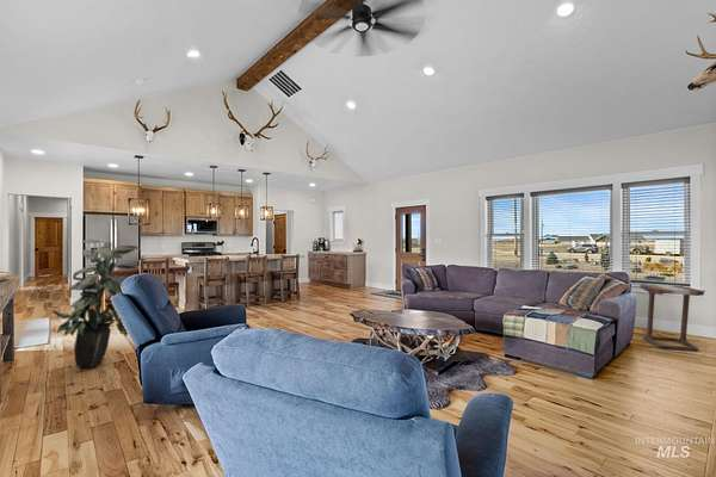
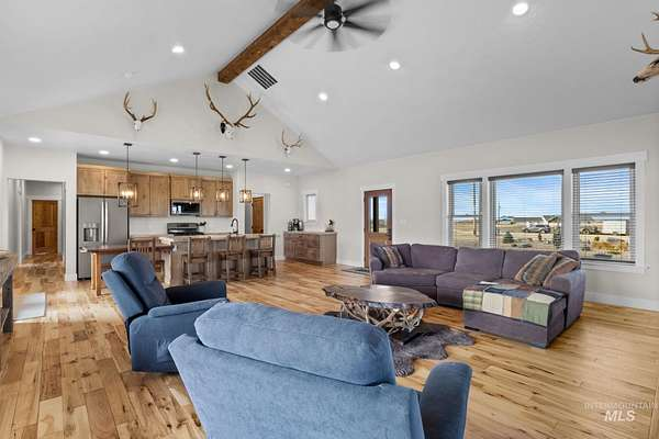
- indoor plant [51,238,141,368]
- side table [638,284,715,355]
